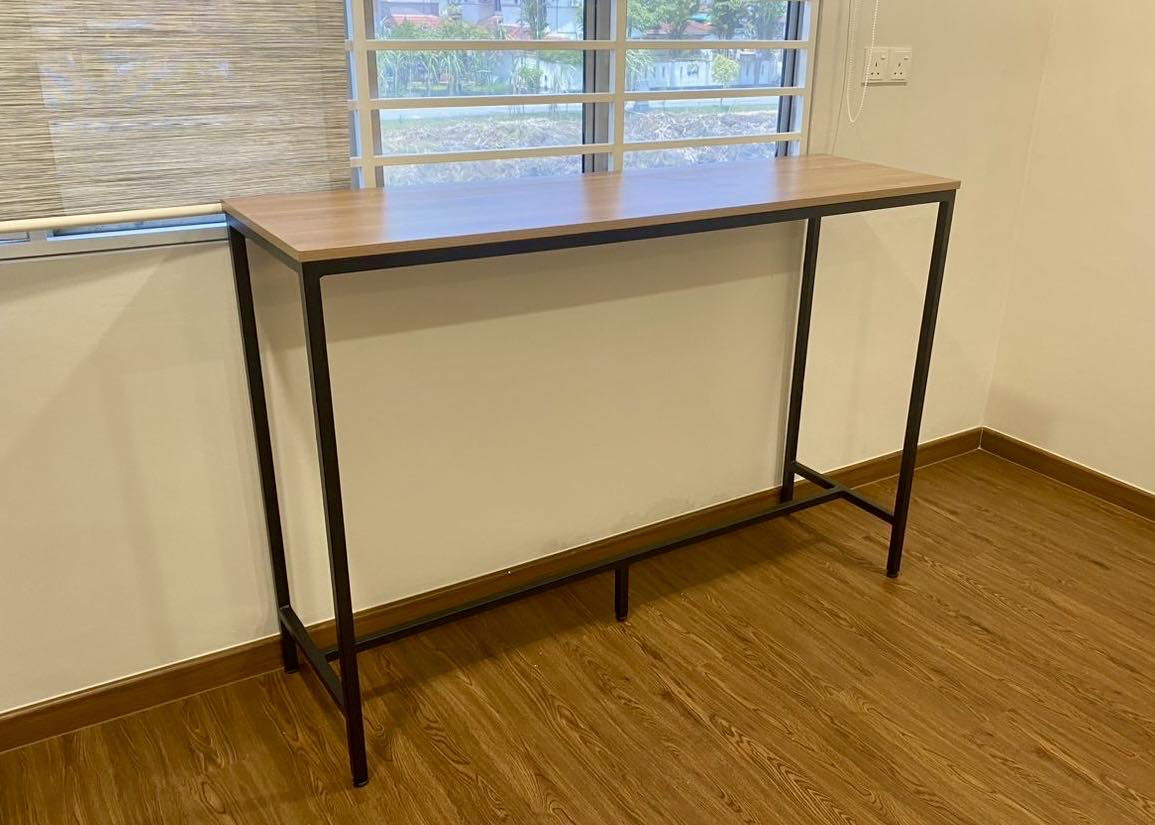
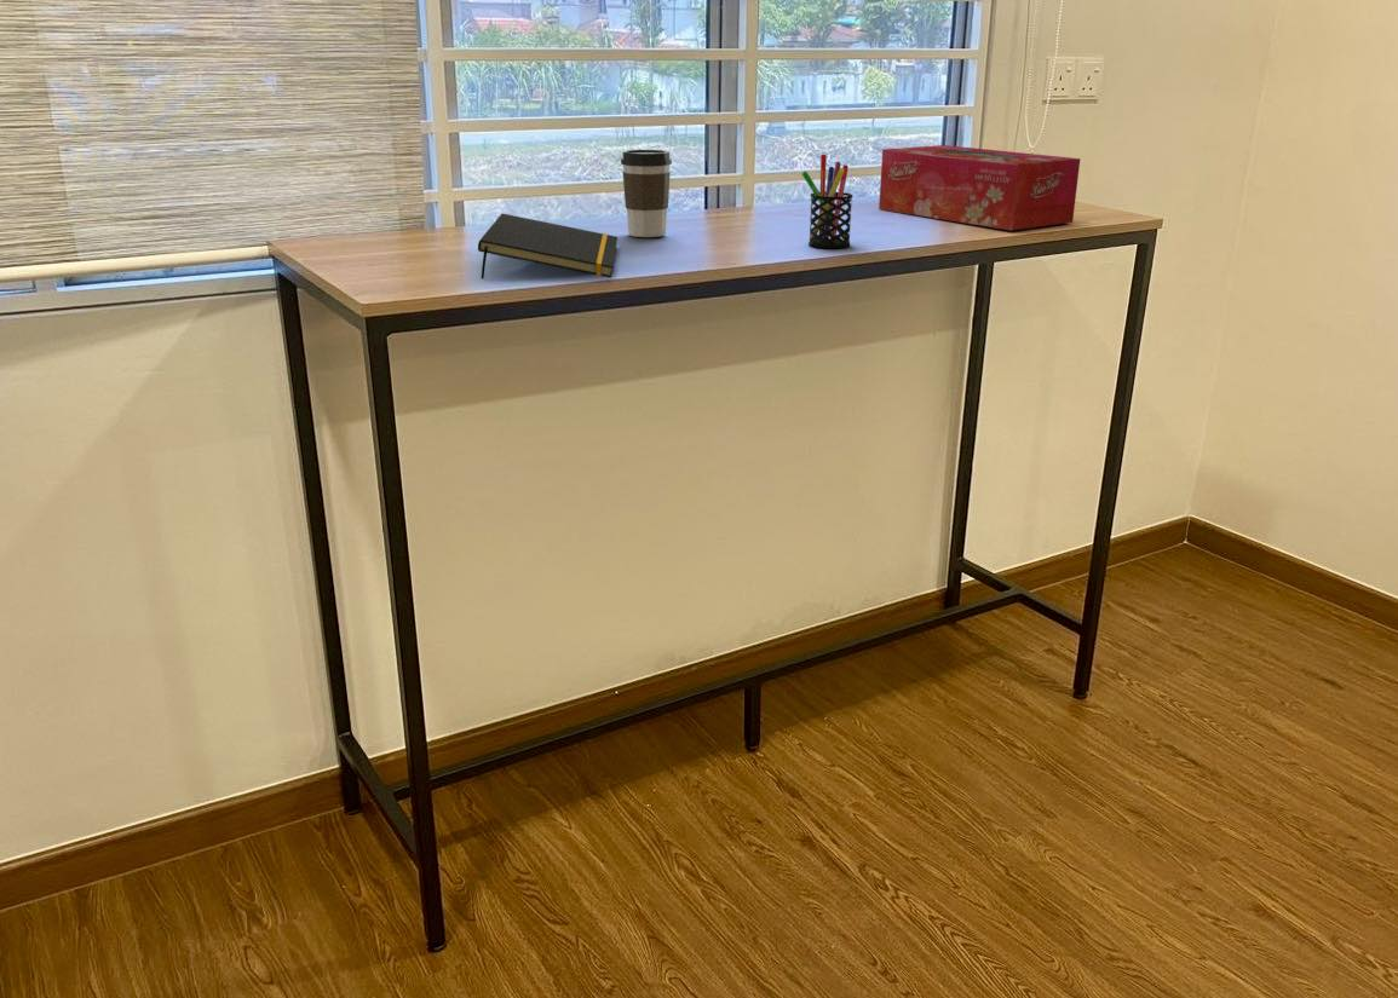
+ notepad [477,213,619,279]
+ pen holder [801,154,855,249]
+ tissue box [878,144,1081,231]
+ coffee cup [620,149,673,238]
